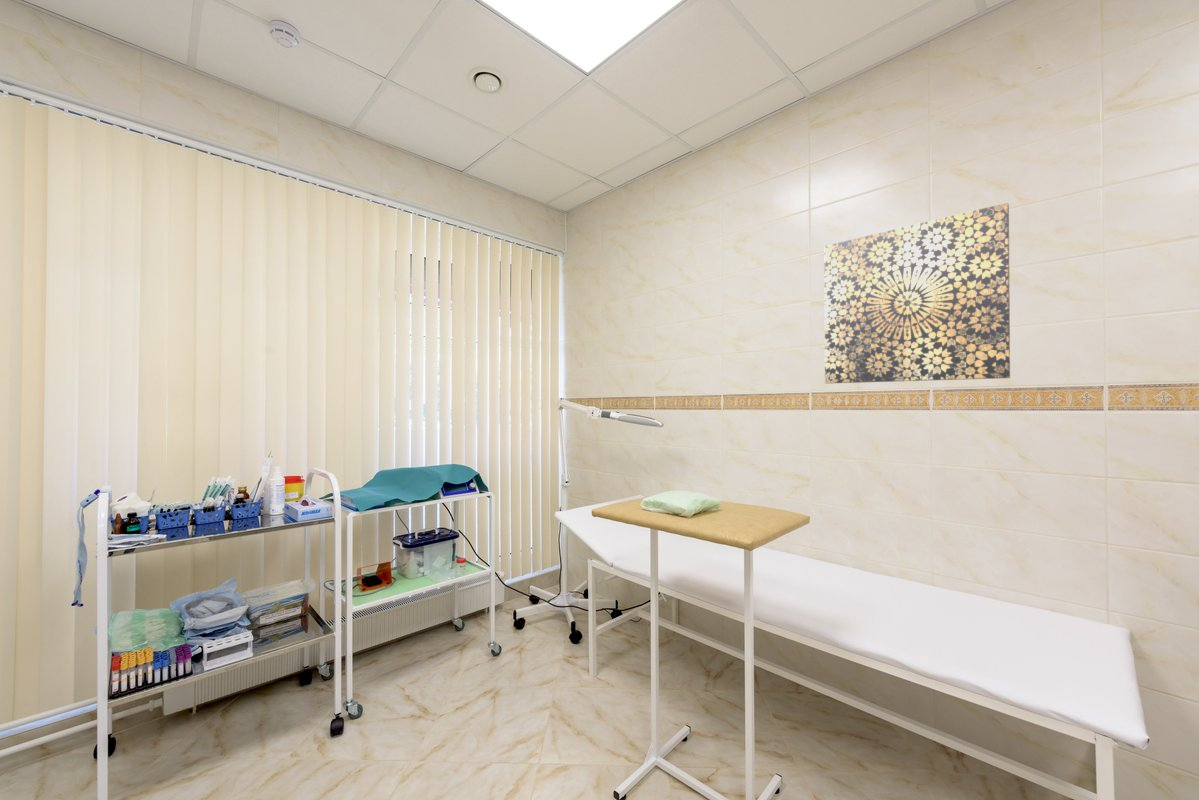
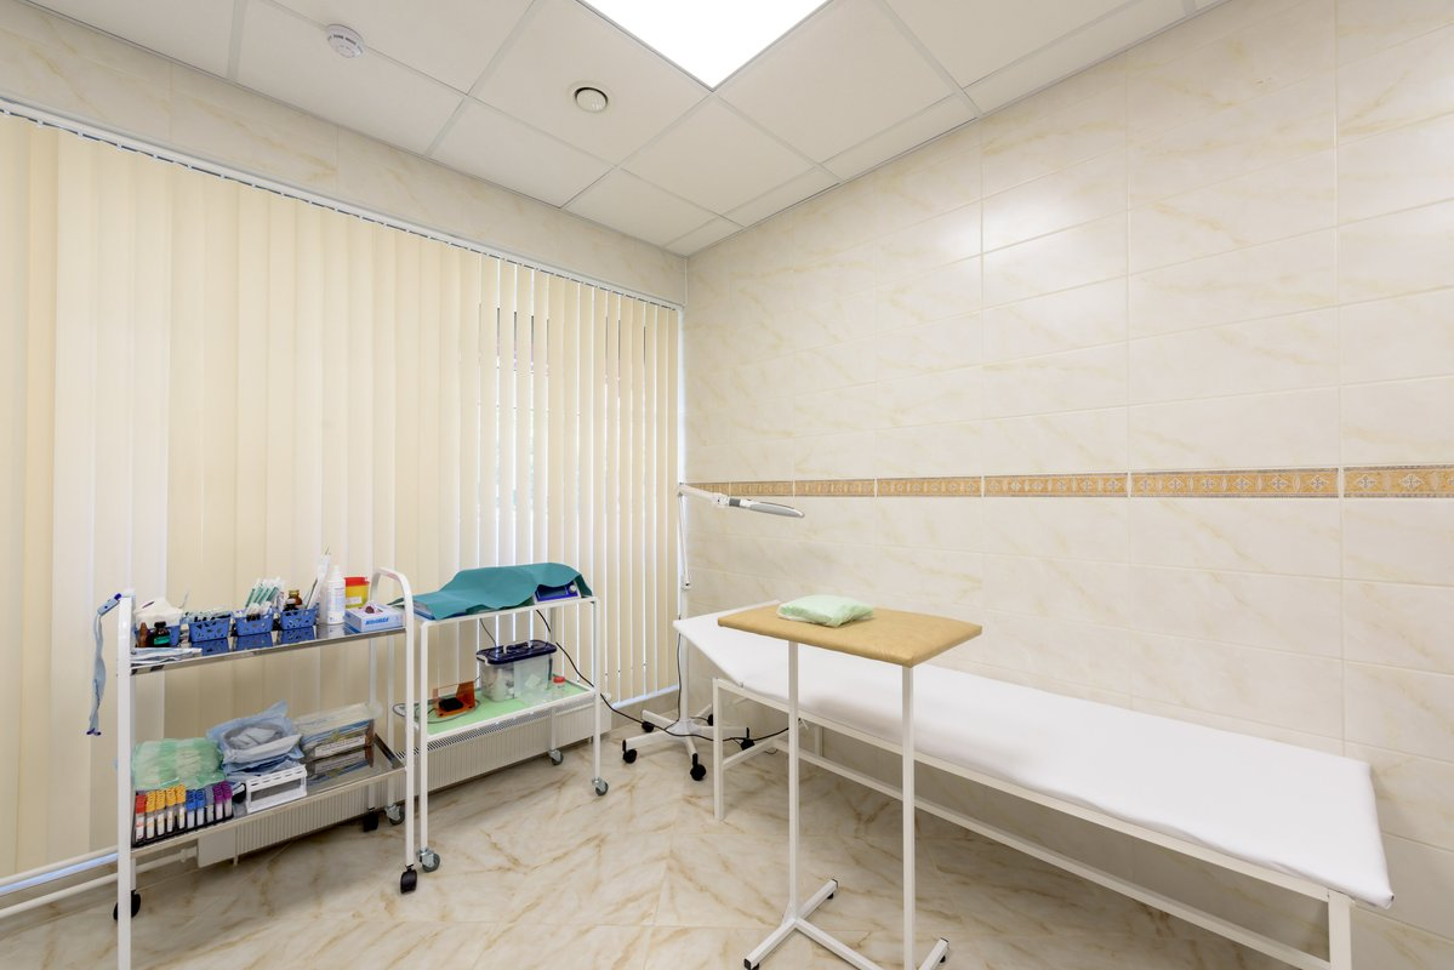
- wall art [824,202,1011,384]
